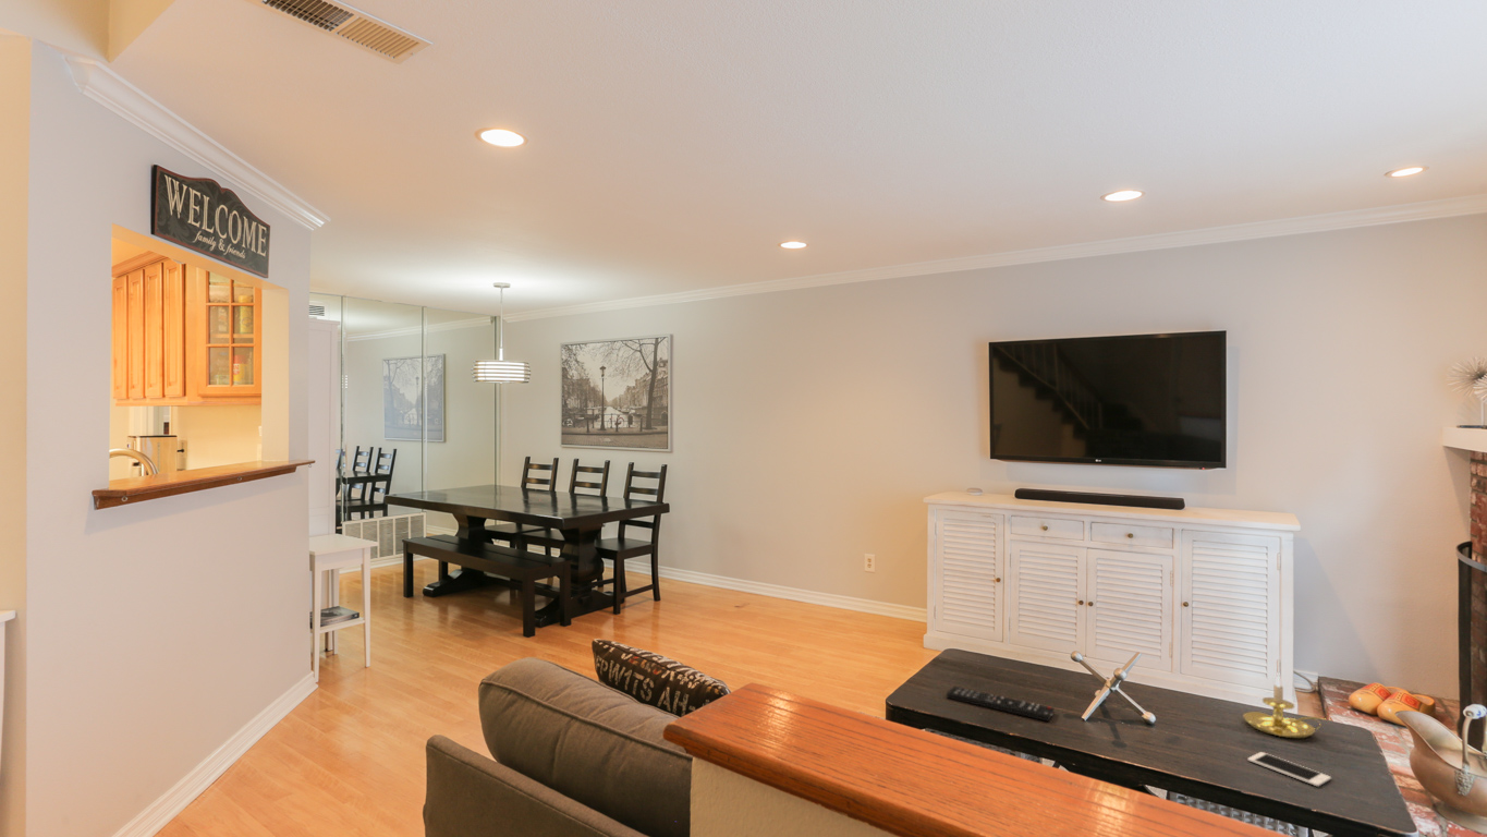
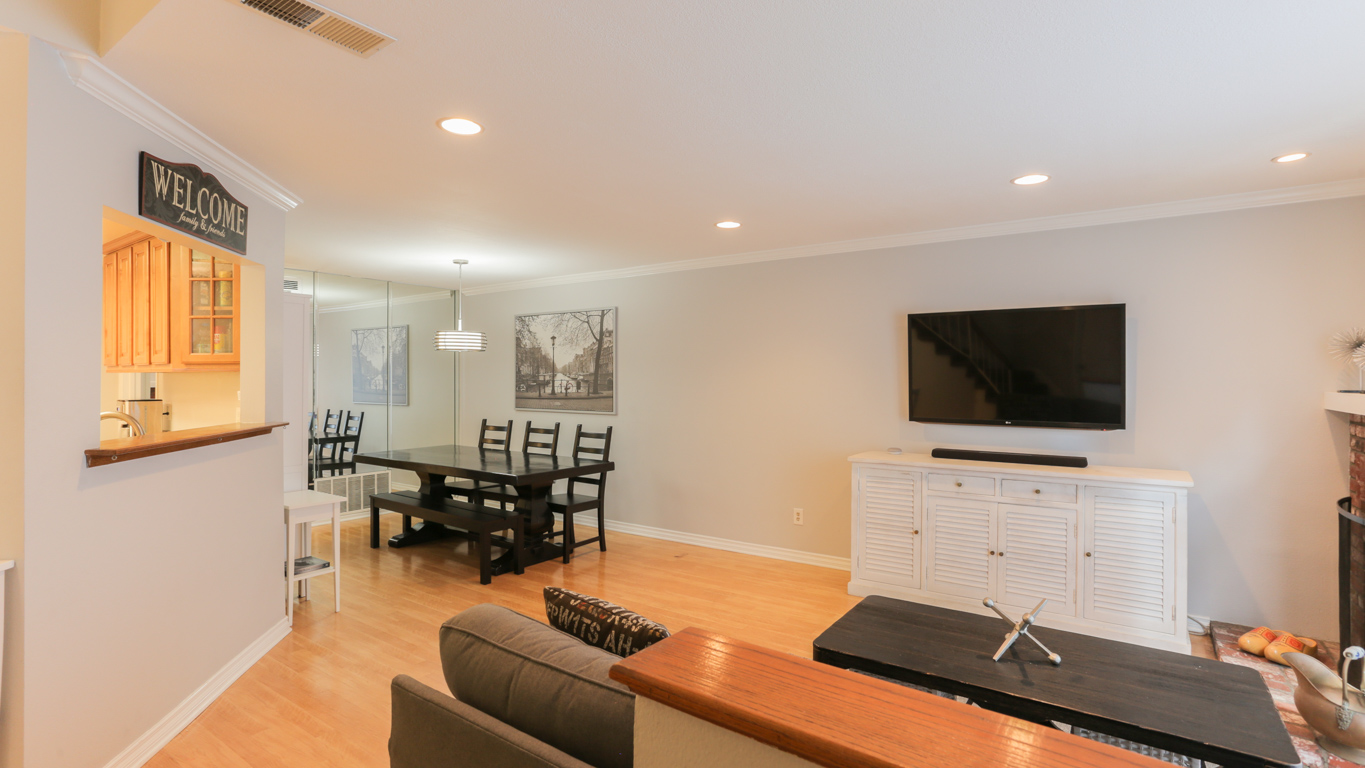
- cell phone [1247,751,1332,788]
- candle holder [1242,670,1328,739]
- remote control [946,686,1055,723]
